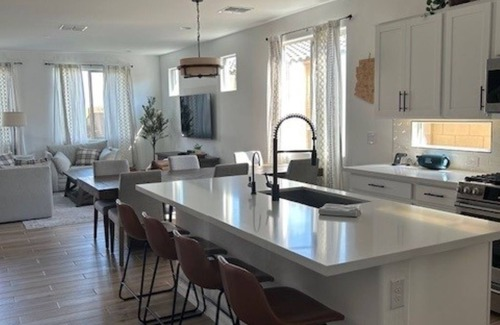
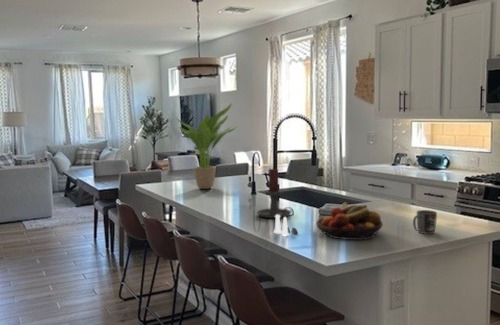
+ salt and pepper shaker set [273,215,299,236]
+ mug [412,209,438,235]
+ potted plant [174,103,238,190]
+ candle holder [256,168,295,219]
+ fruit bowl [315,202,384,241]
